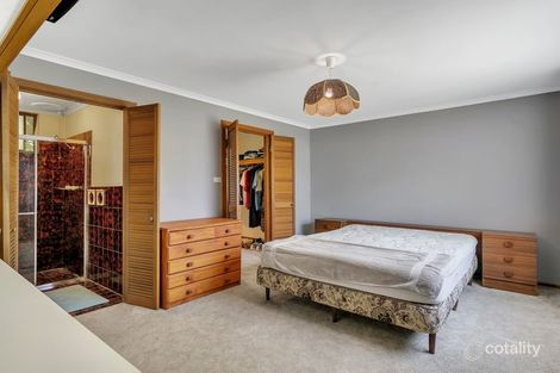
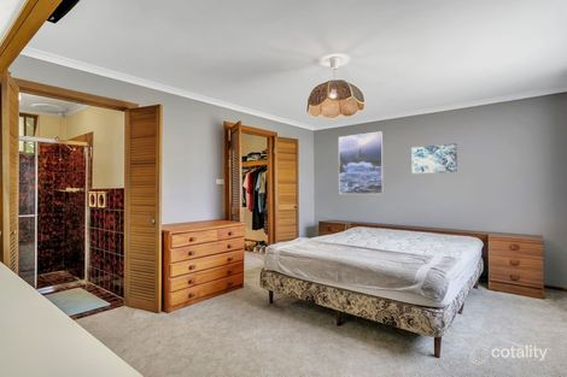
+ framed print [338,130,385,195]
+ wall art [411,142,458,175]
